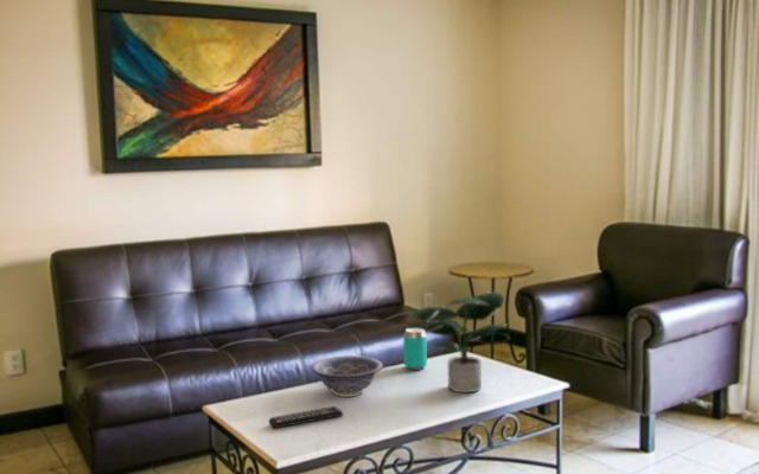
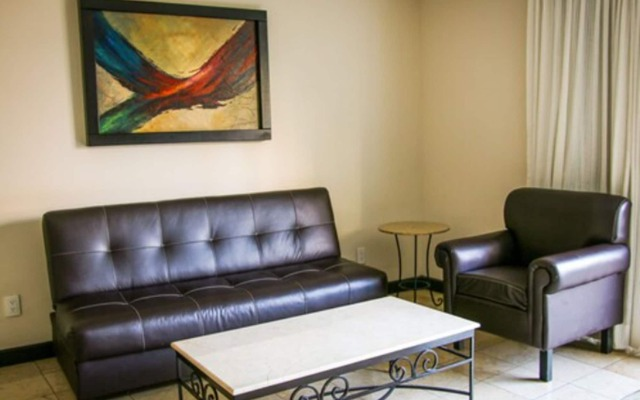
- beverage can [402,327,428,371]
- remote control [268,405,344,429]
- potted plant [409,290,508,393]
- decorative bowl [311,354,384,398]
